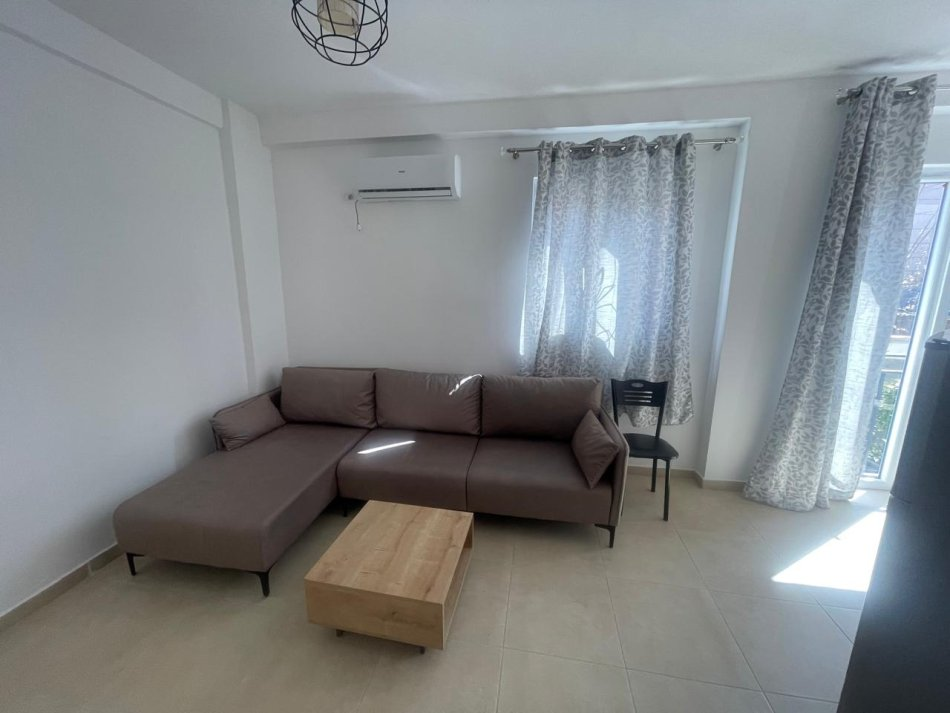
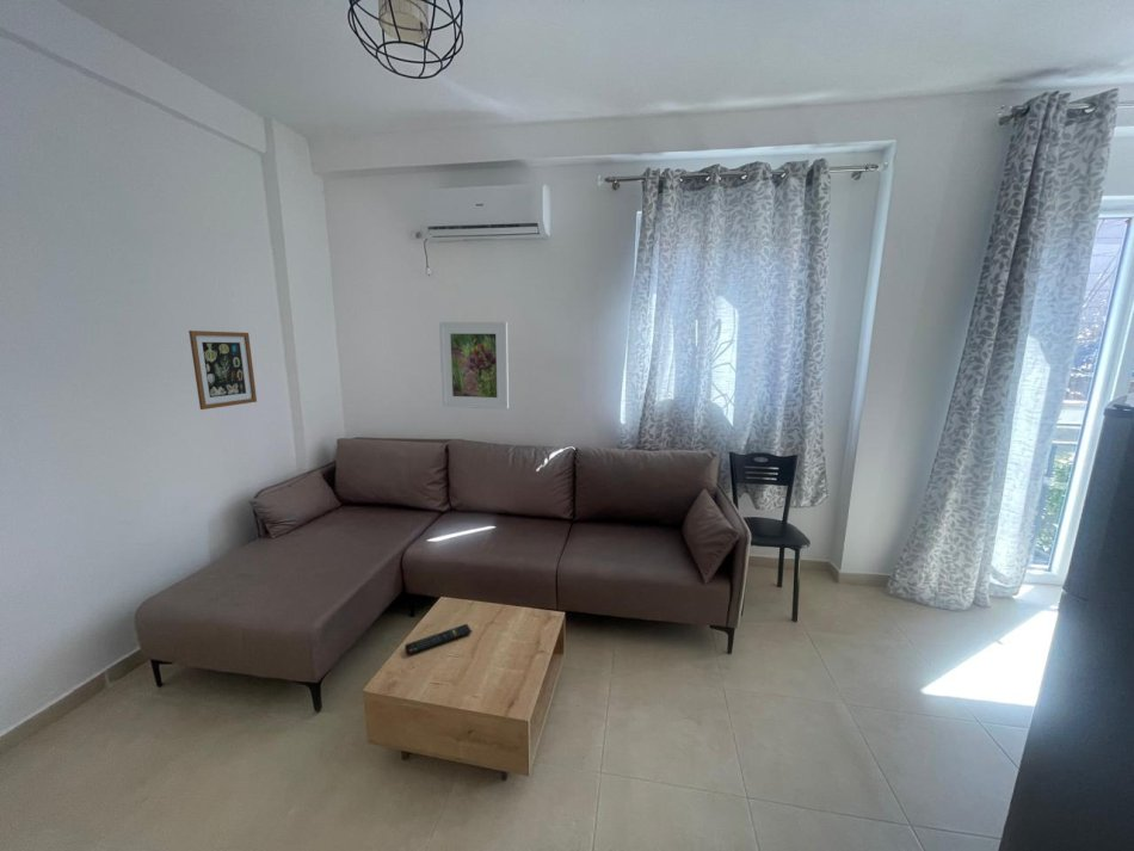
+ remote control [403,623,473,656]
+ wall art [187,329,258,411]
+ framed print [438,321,510,411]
